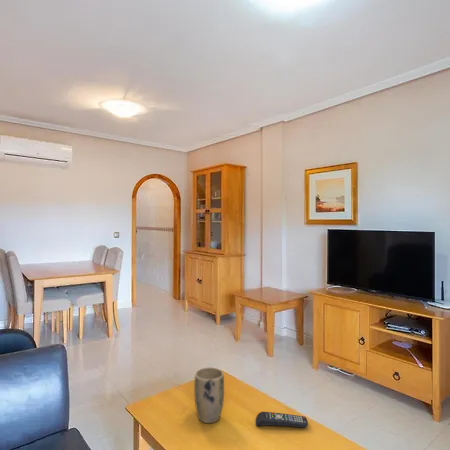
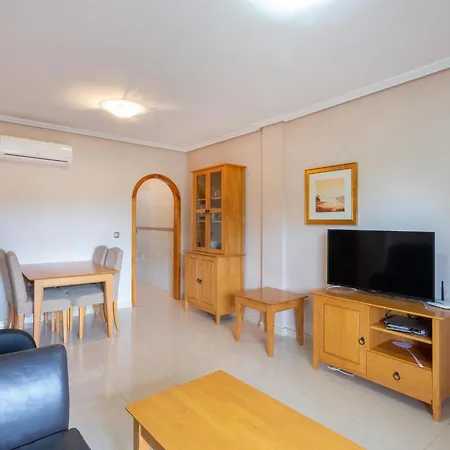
- remote control [255,411,309,429]
- plant pot [193,366,225,424]
